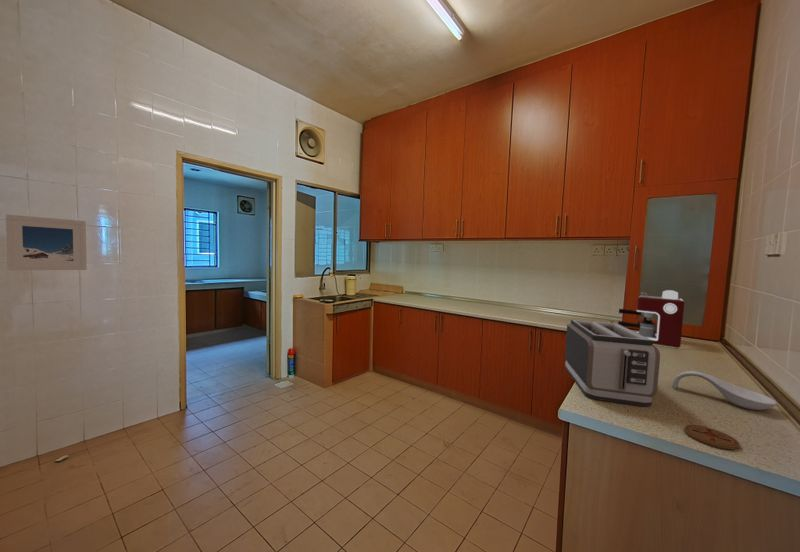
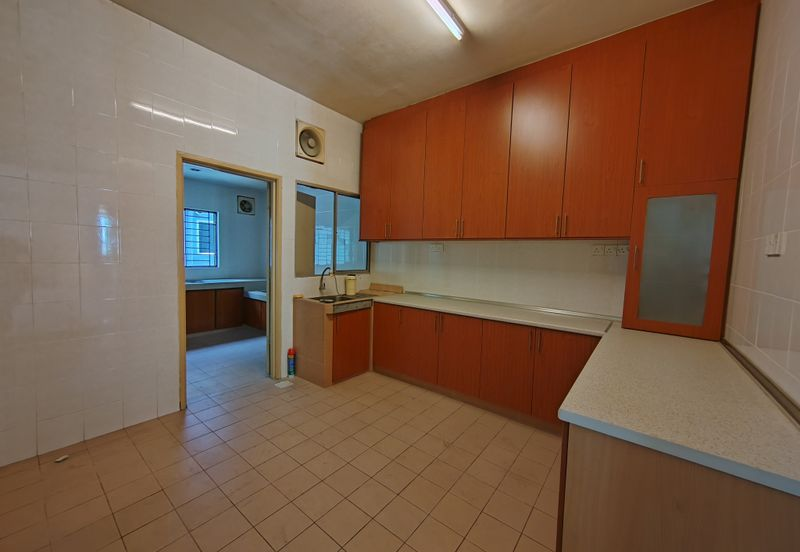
- toaster [564,319,661,408]
- spoon rest [671,370,778,411]
- coaster [683,424,741,450]
- coffee maker [617,289,685,349]
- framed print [5,214,88,271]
